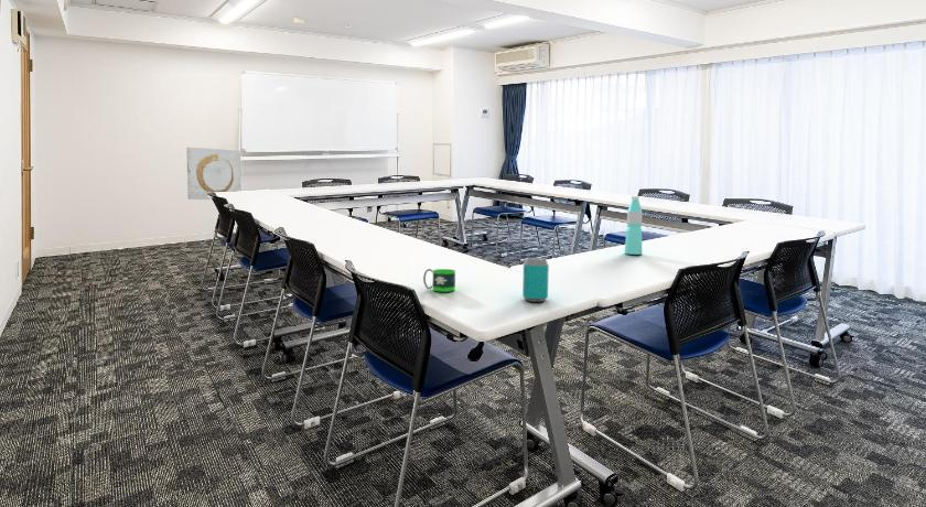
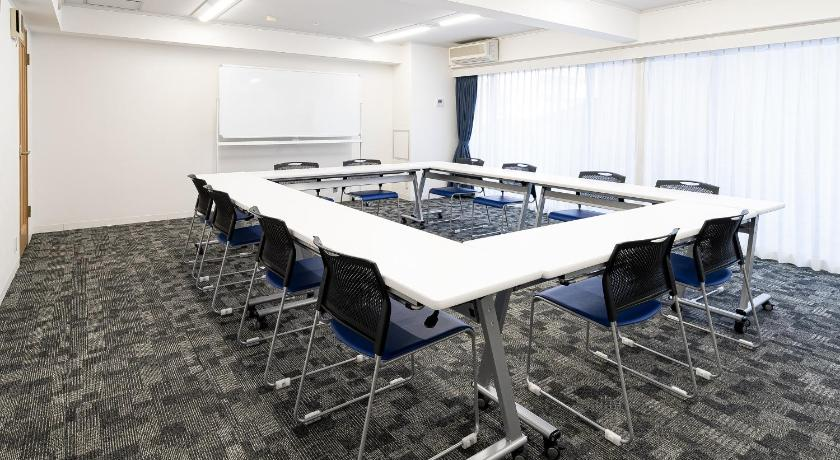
- water bottle [624,195,644,256]
- mug [422,268,456,293]
- wall art [185,147,243,201]
- beverage can [521,257,550,303]
